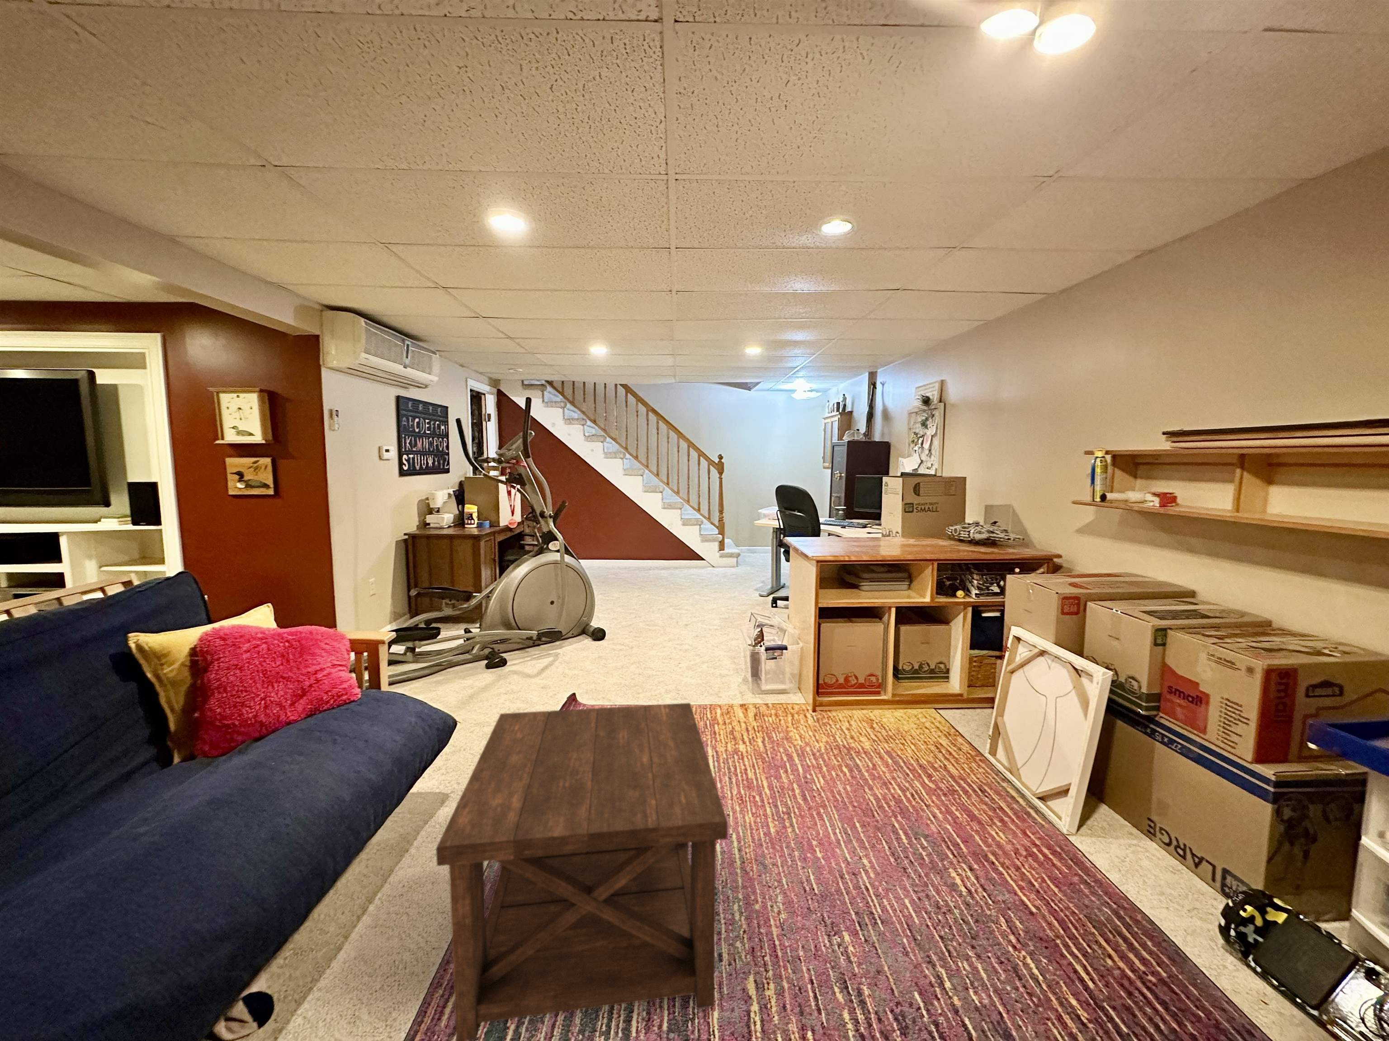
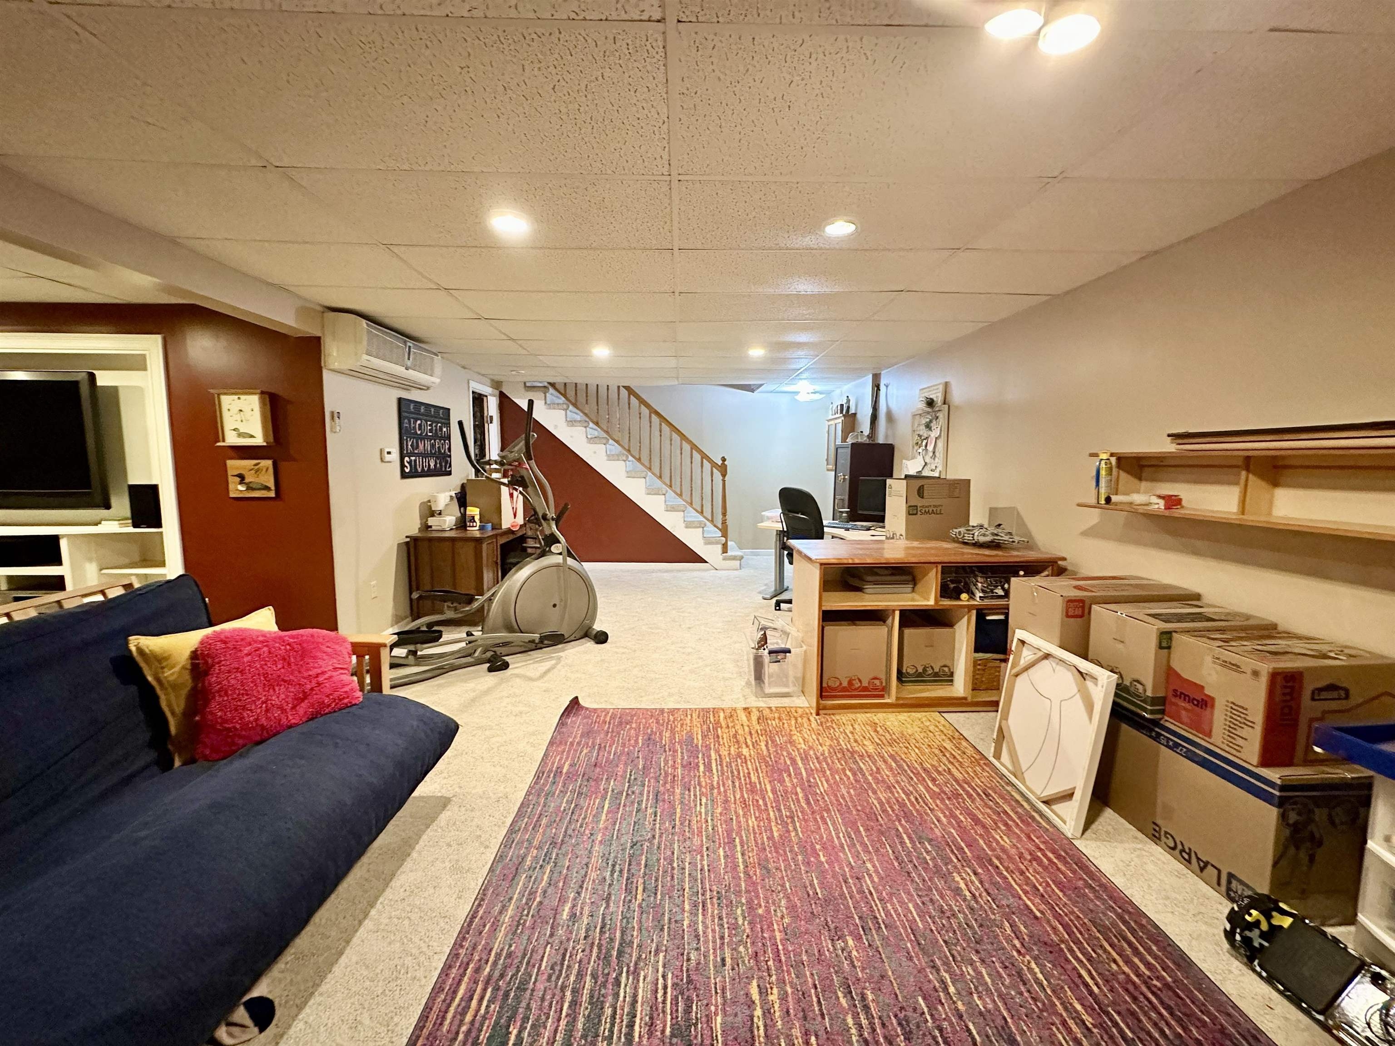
- side table [435,702,728,1041]
